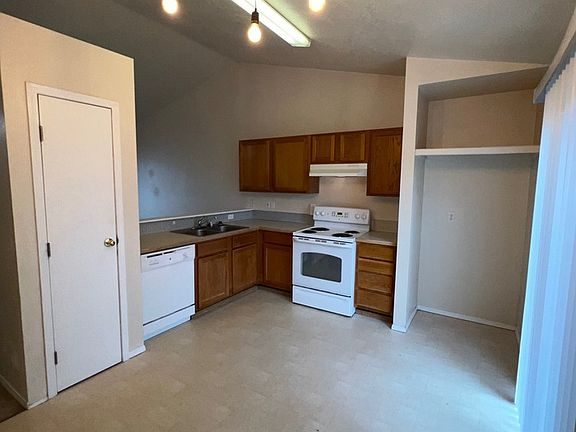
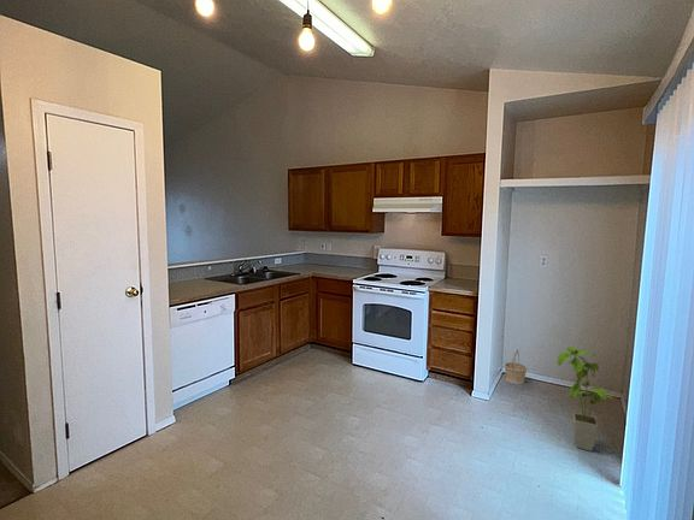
+ house plant [557,345,616,453]
+ basket [502,348,529,385]
